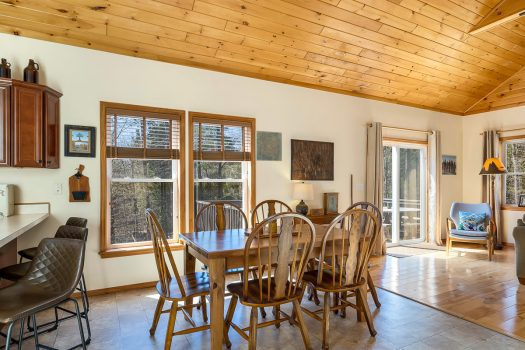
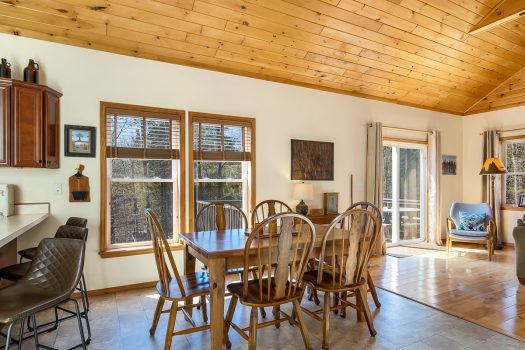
- wall art [255,130,283,162]
